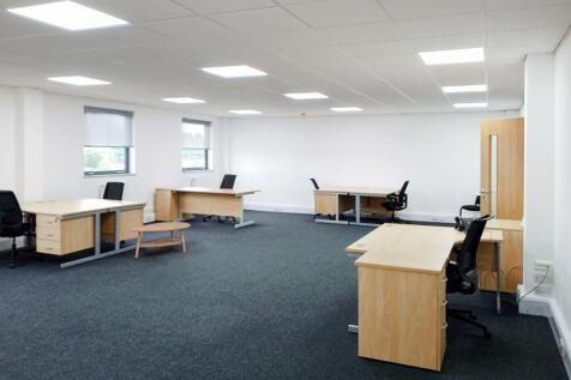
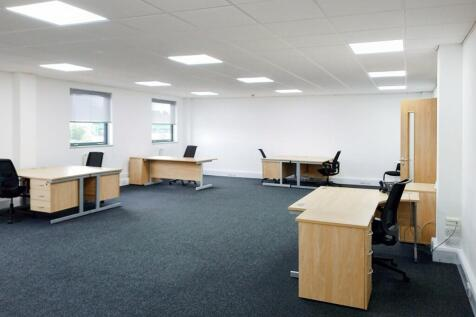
- coffee table [131,221,192,259]
